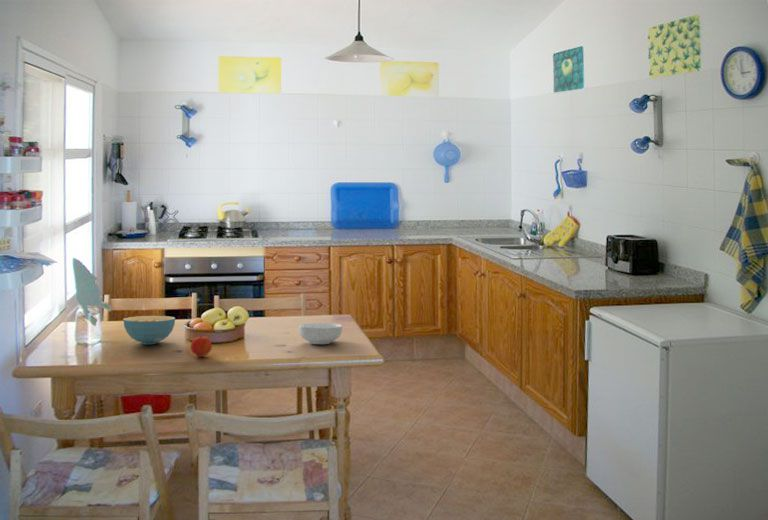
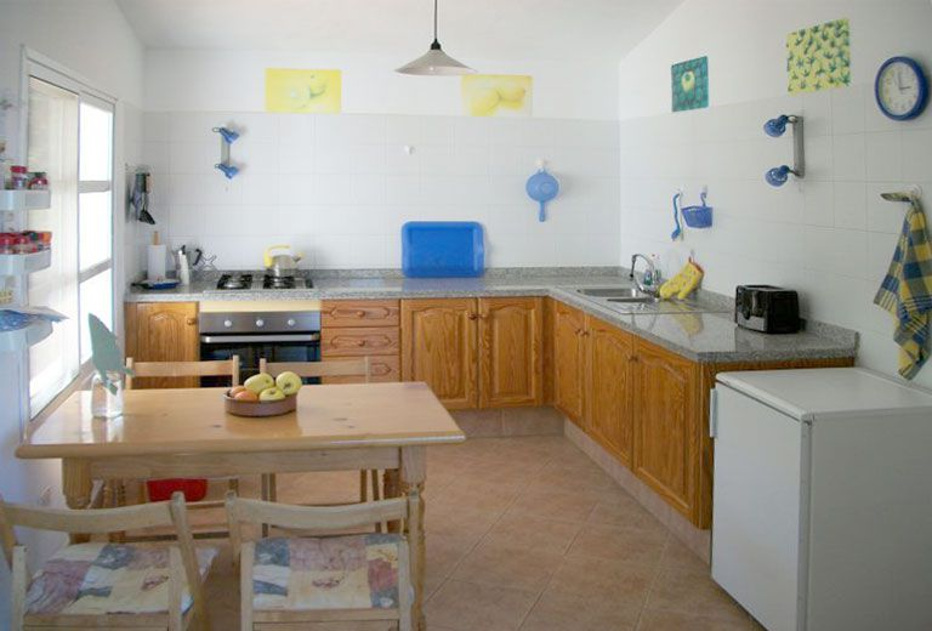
- cereal bowl [298,322,343,345]
- cereal bowl [122,315,176,345]
- apple [190,334,213,358]
